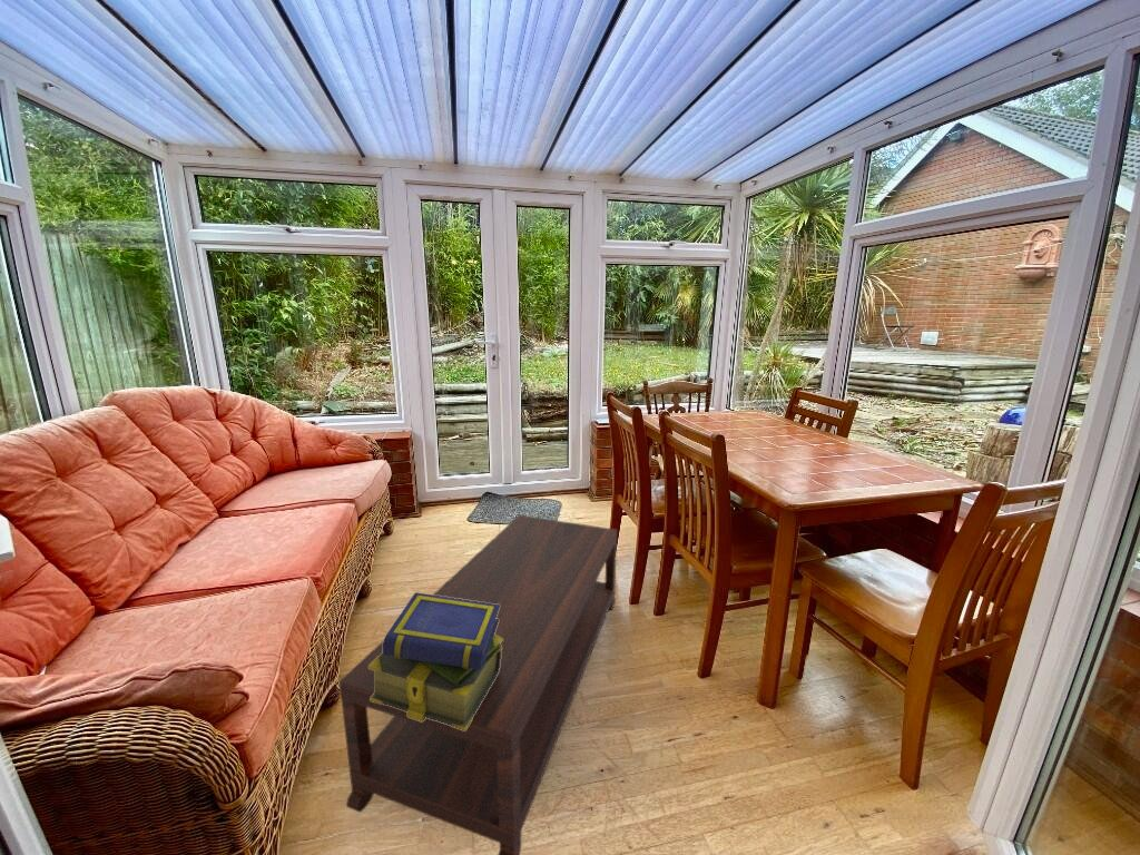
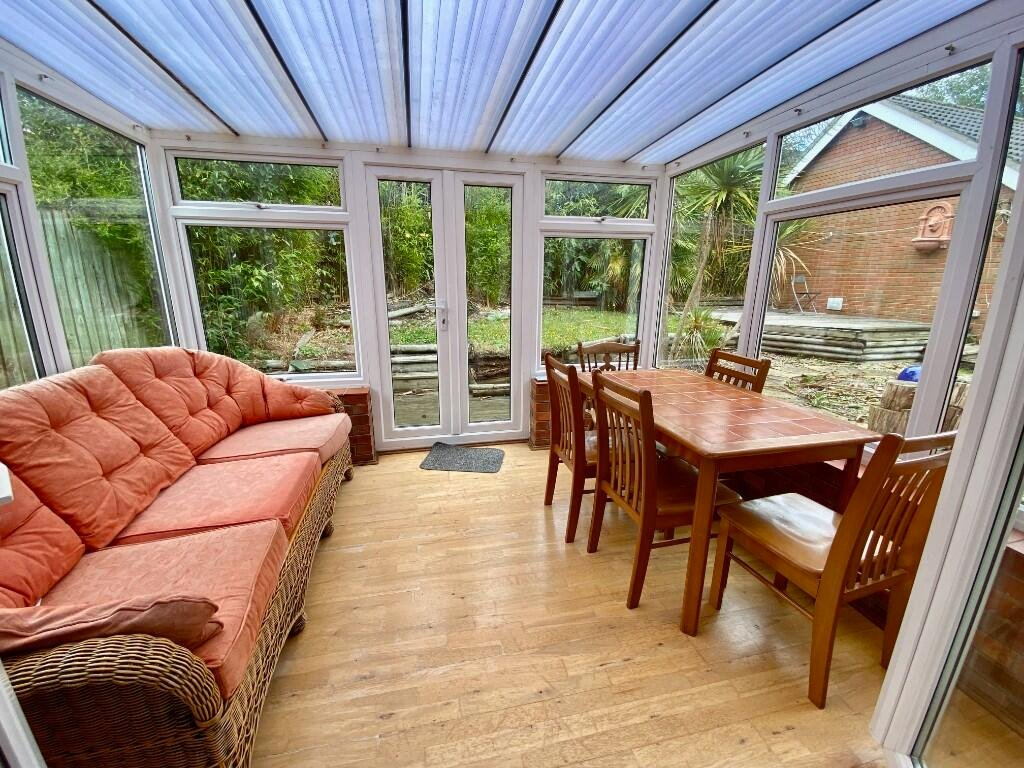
- coffee table [337,514,618,855]
- stack of books [368,591,503,730]
